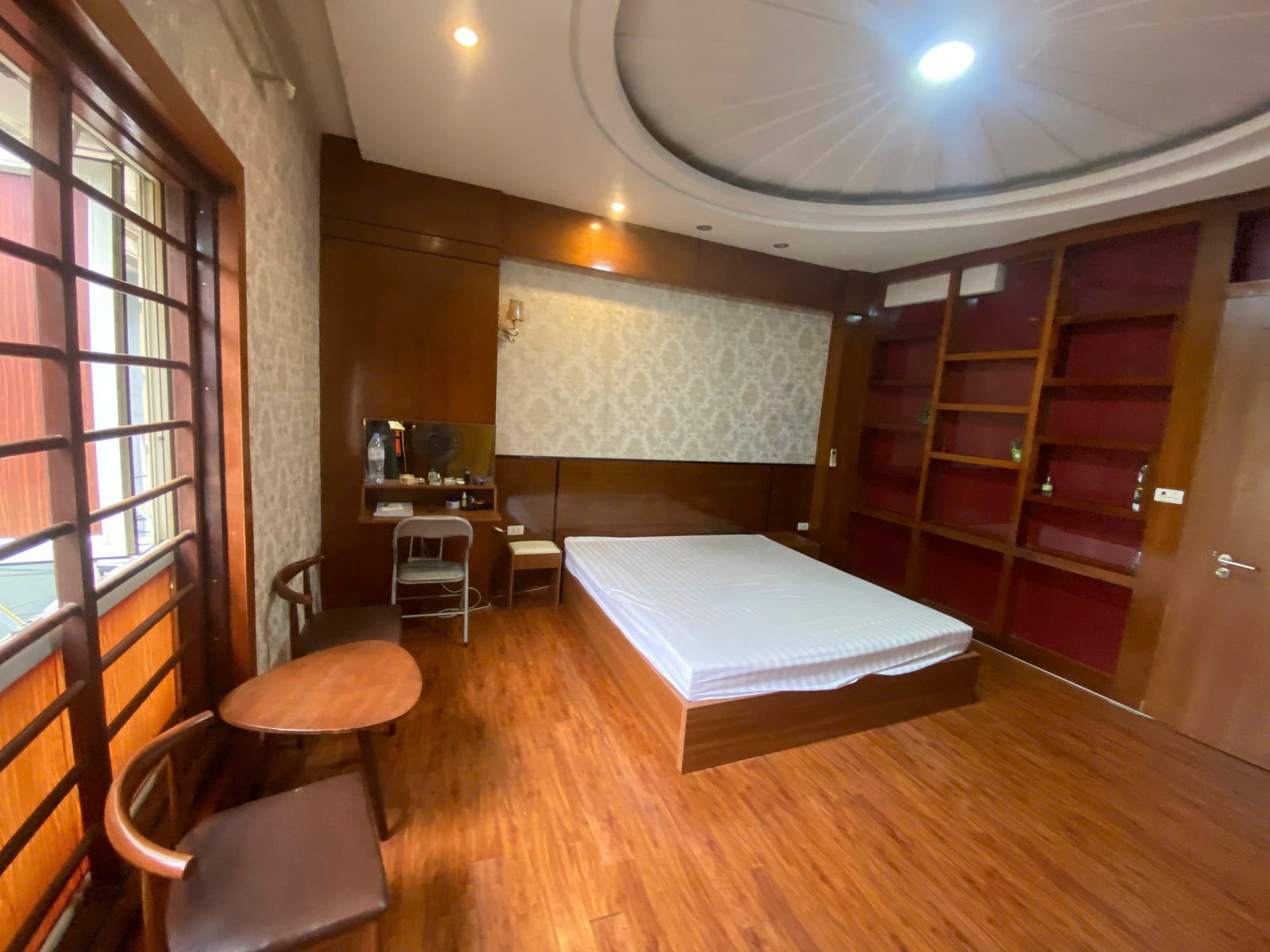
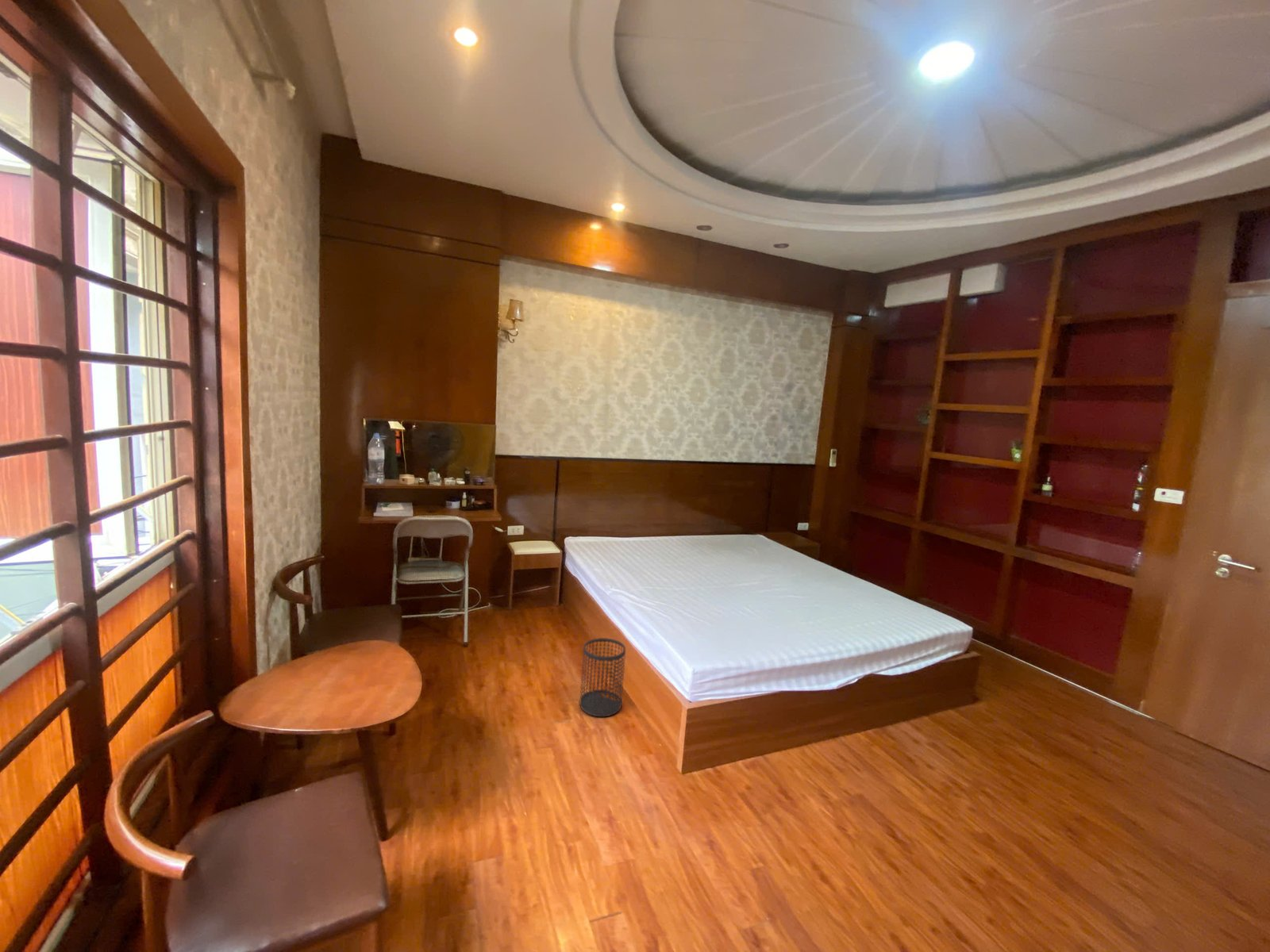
+ wastebasket [579,637,626,717]
